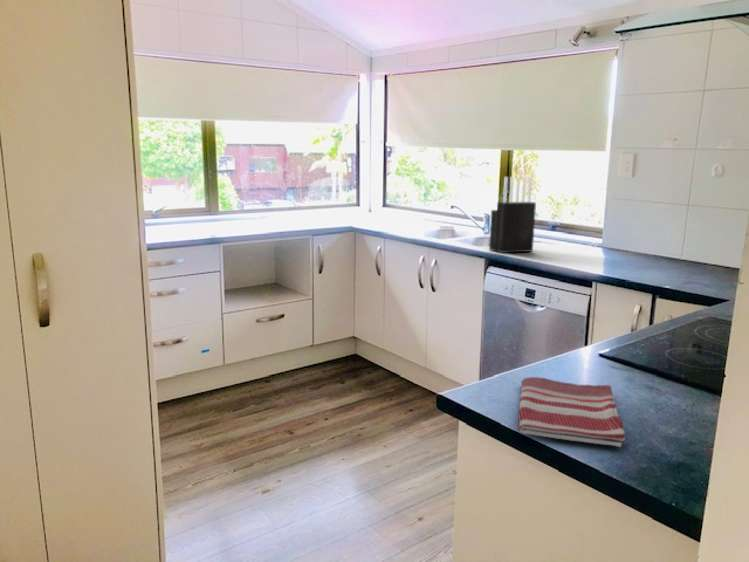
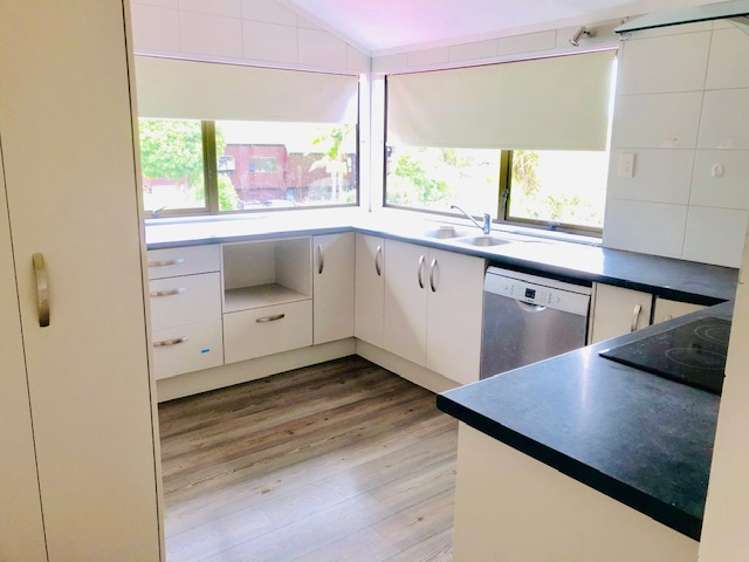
- knife block [488,176,537,254]
- dish towel [518,376,626,448]
